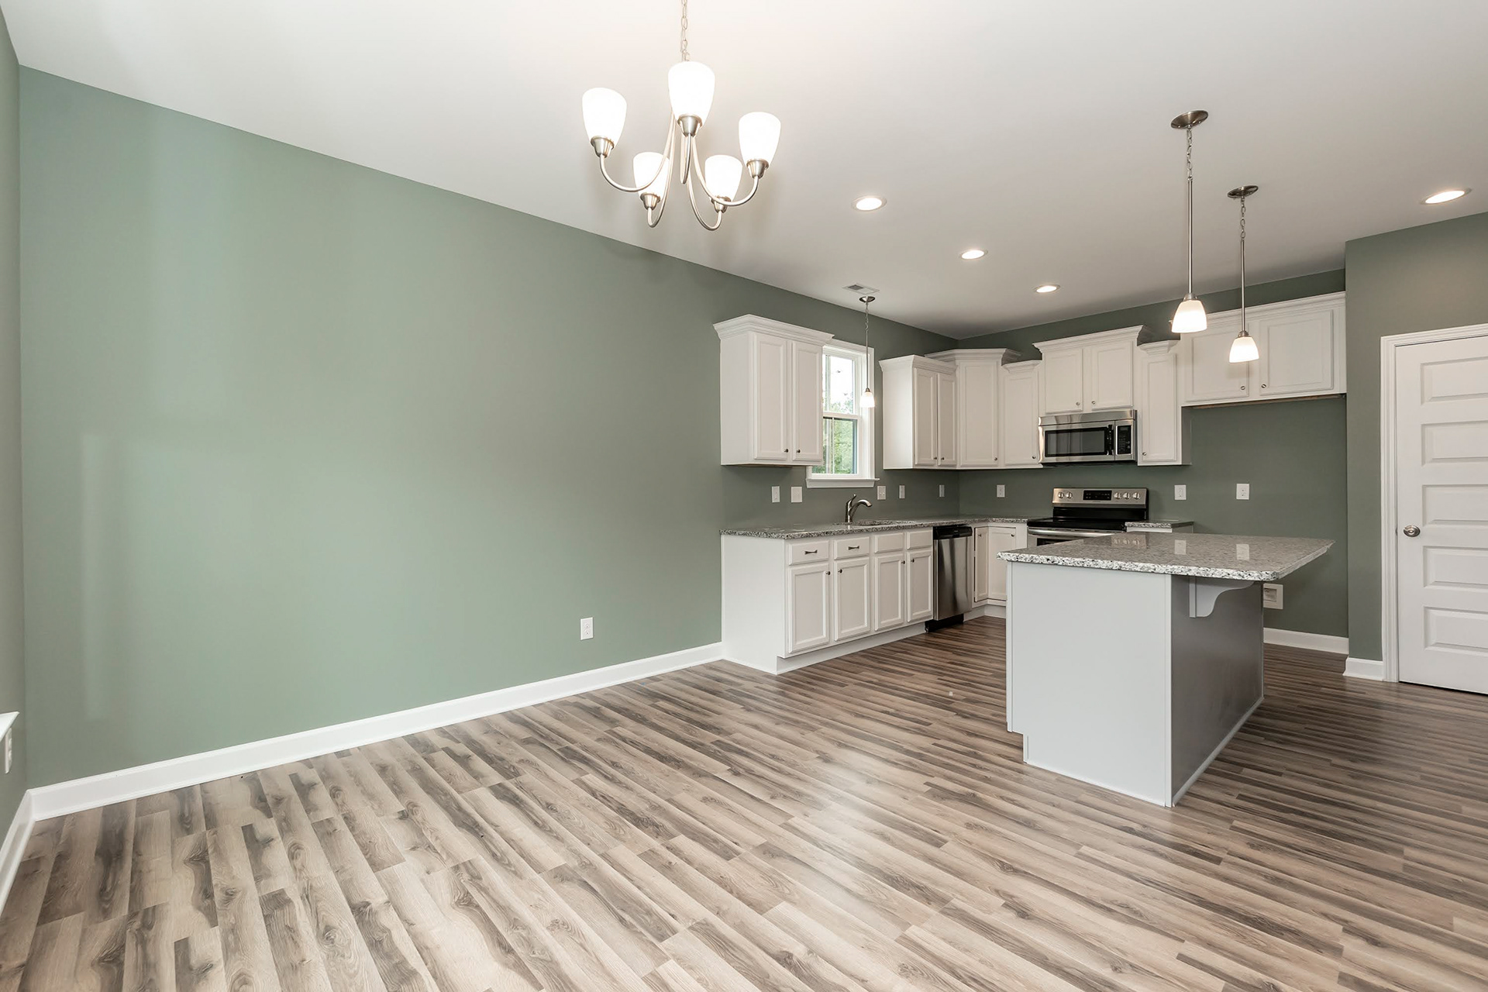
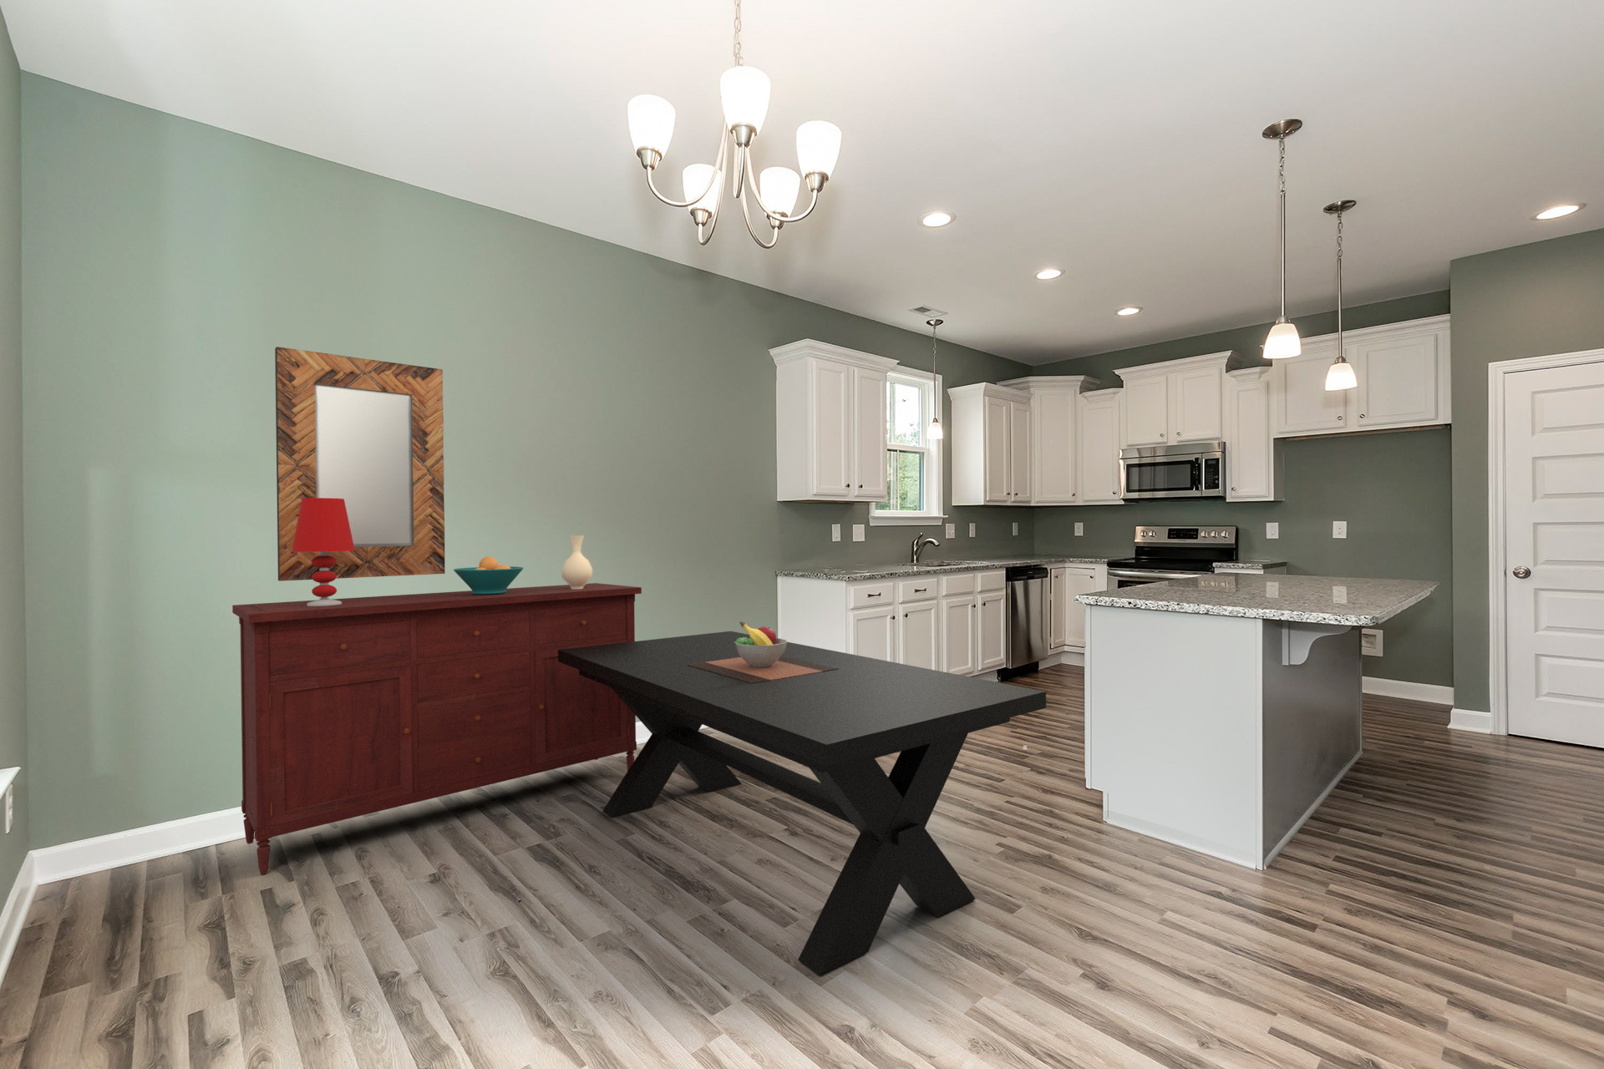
+ sideboard [232,582,642,875]
+ home mirror [274,346,445,582]
+ table lamp [291,498,354,606]
+ vase [561,534,593,588]
+ dining table [559,620,1047,976]
+ fruit bowl [452,555,524,594]
